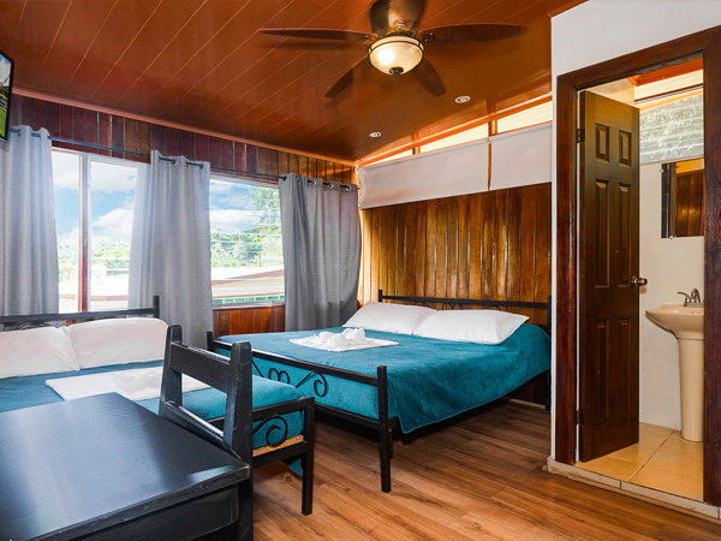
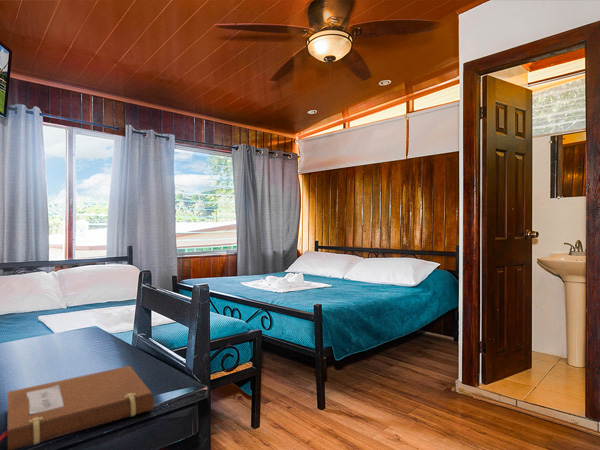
+ notebook [0,365,154,450]
